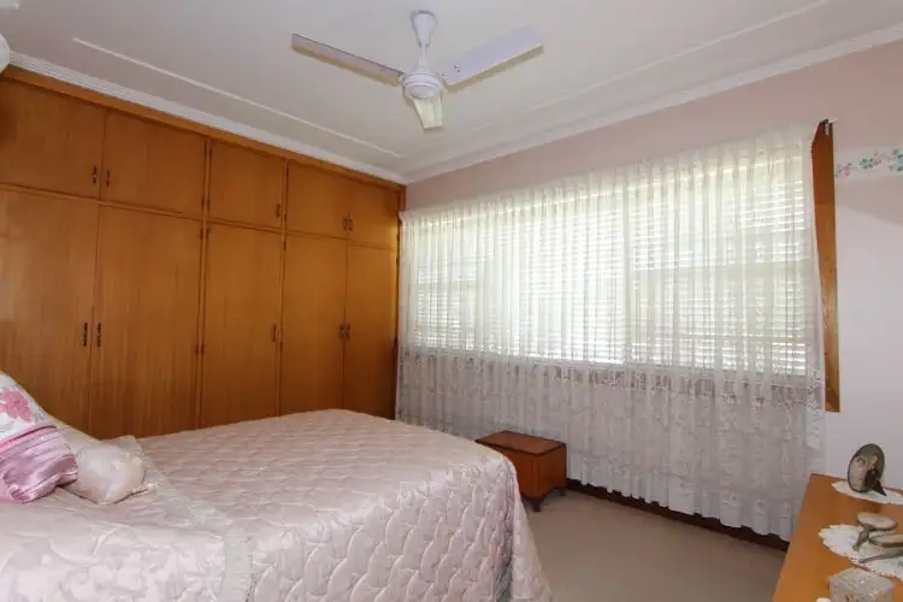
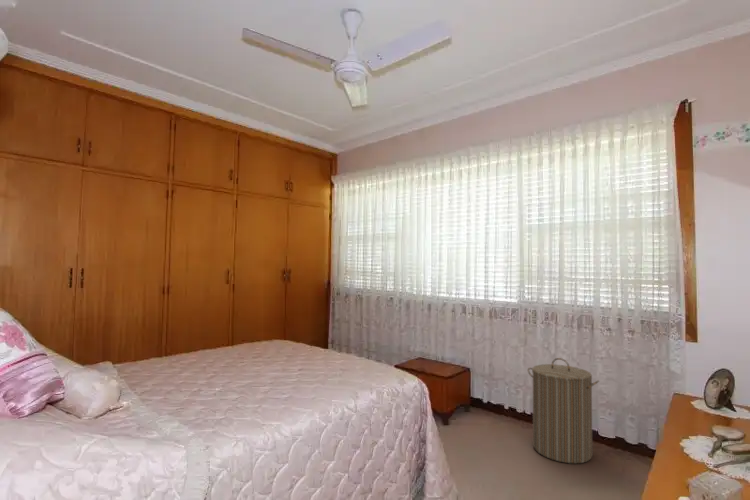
+ laundry hamper [527,357,600,465]
